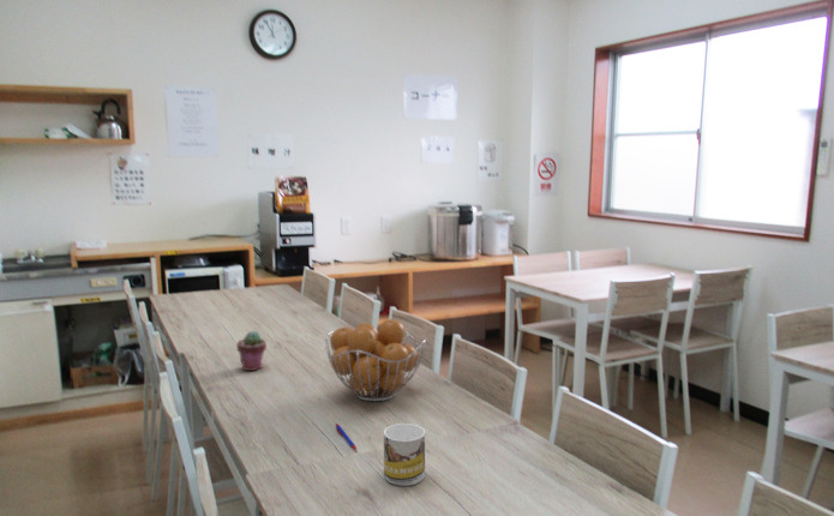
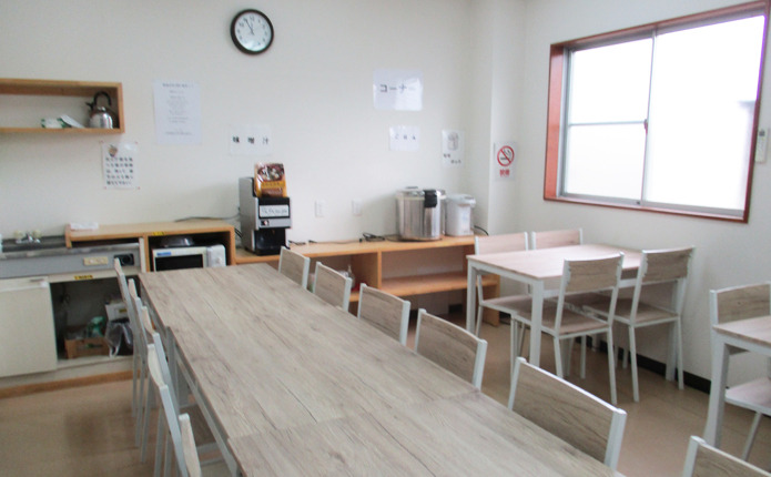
- fruit basket [324,318,427,402]
- potted succulent [235,330,268,372]
- pen [335,422,359,452]
- mug [383,422,426,487]
